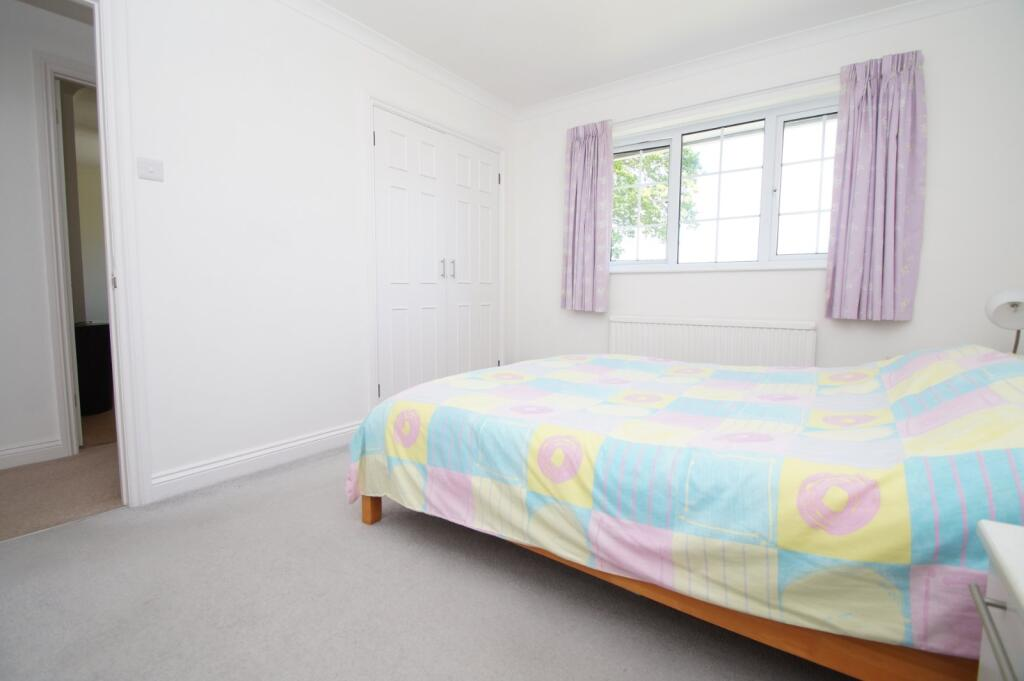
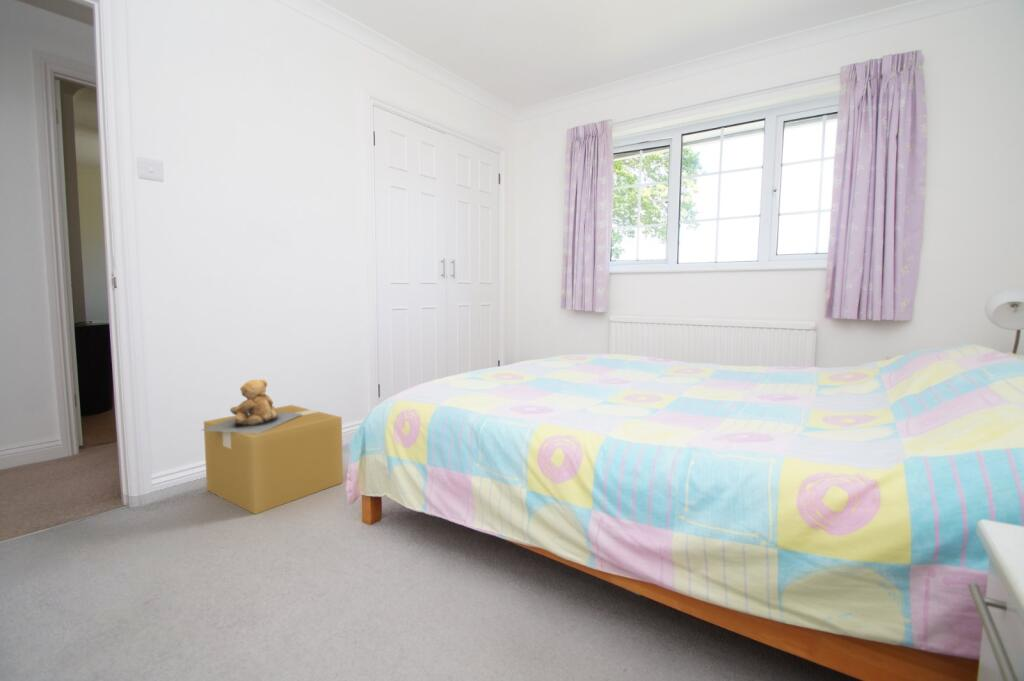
+ teddy bear [201,378,302,434]
+ cardboard box [203,404,344,515]
